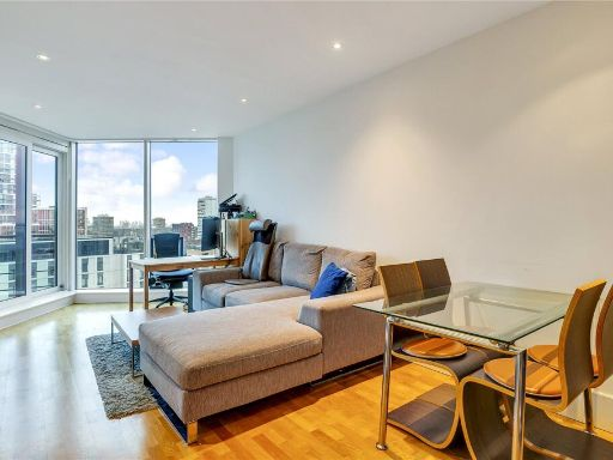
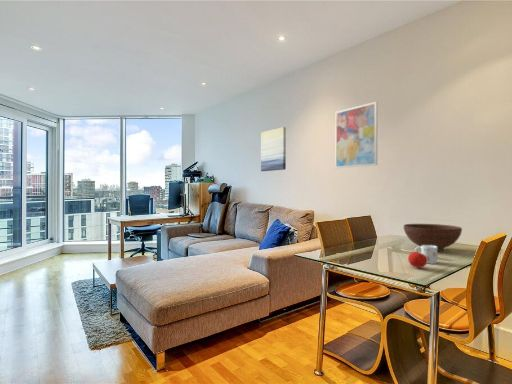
+ fruit [407,249,428,269]
+ fruit bowl [403,223,463,252]
+ wall art [335,101,378,169]
+ mug [413,245,438,265]
+ wall art [260,126,287,172]
